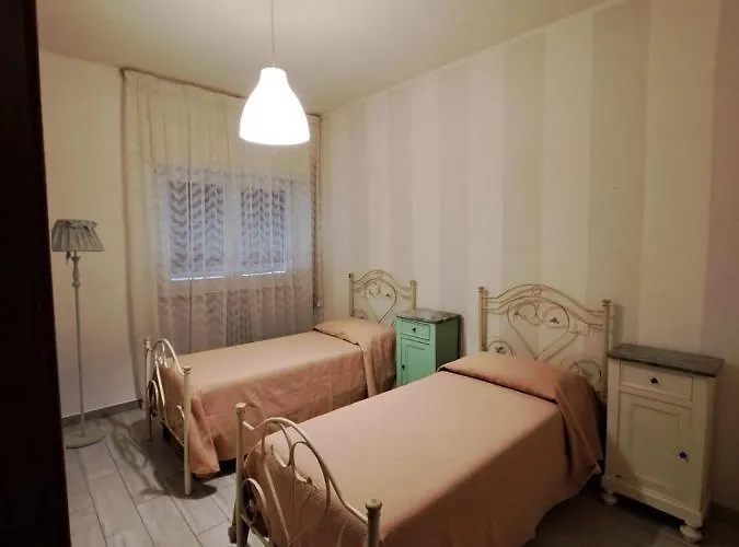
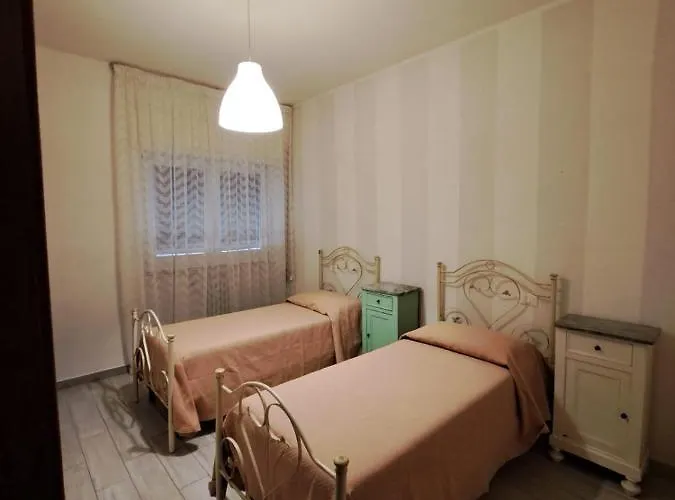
- floor lamp [50,218,106,449]
